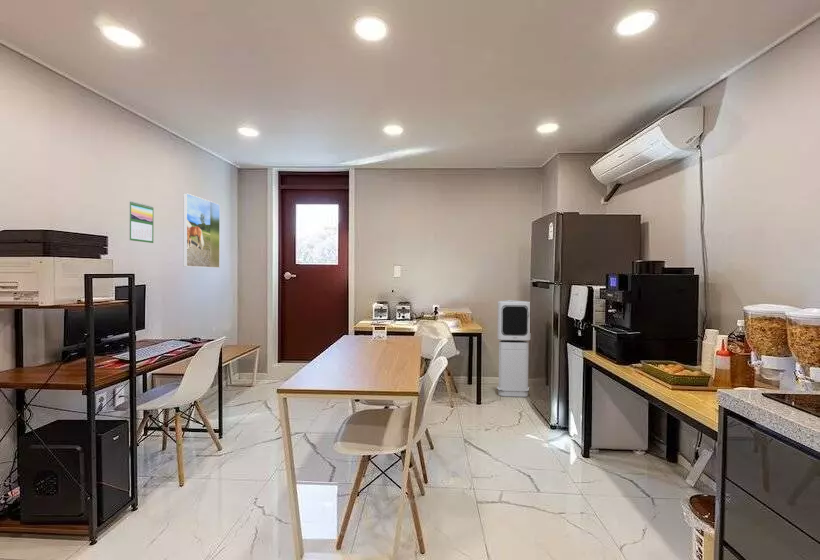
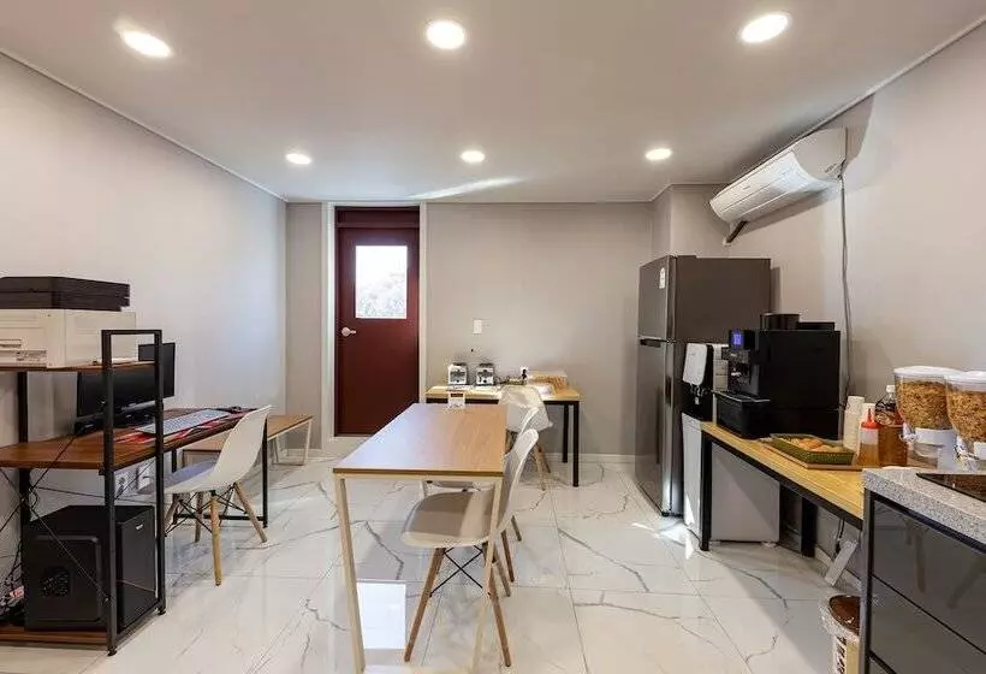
- air purifier [496,299,531,398]
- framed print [182,192,221,269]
- calendar [128,200,154,244]
